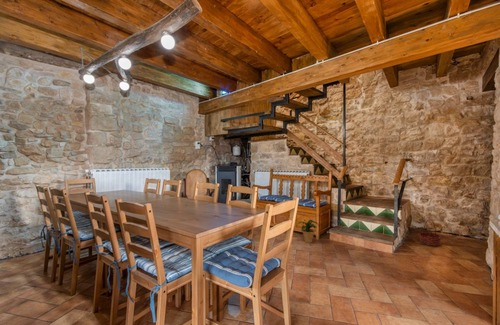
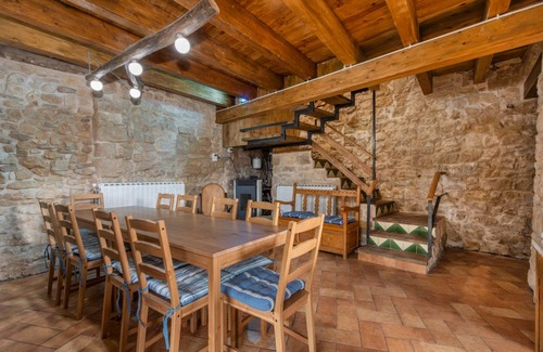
- basket [417,218,442,247]
- potted plant [296,219,319,244]
